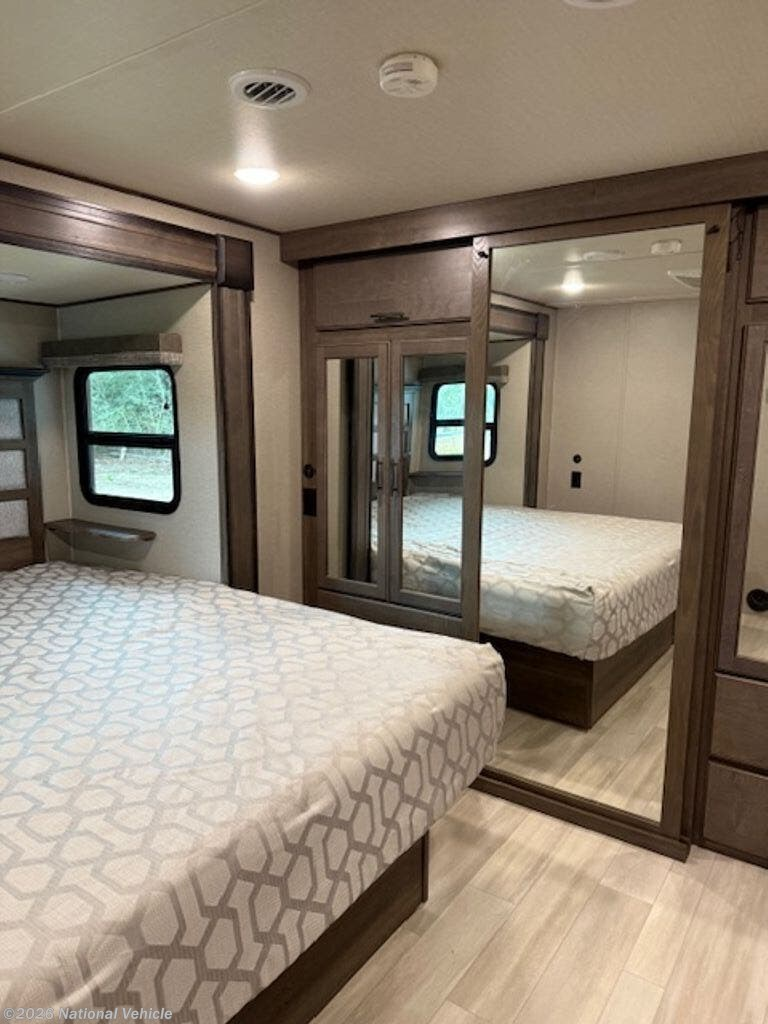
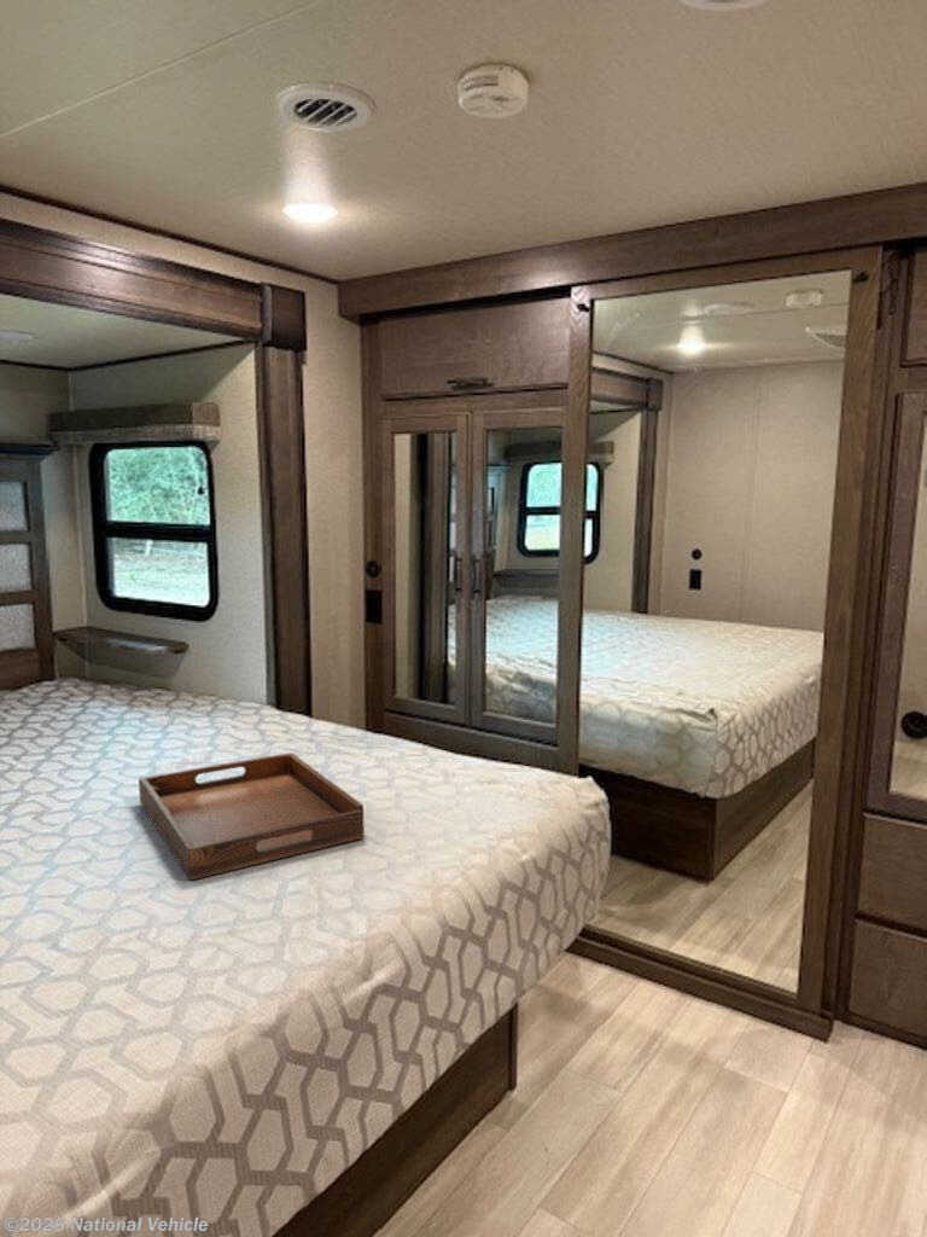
+ serving tray [138,751,366,882]
